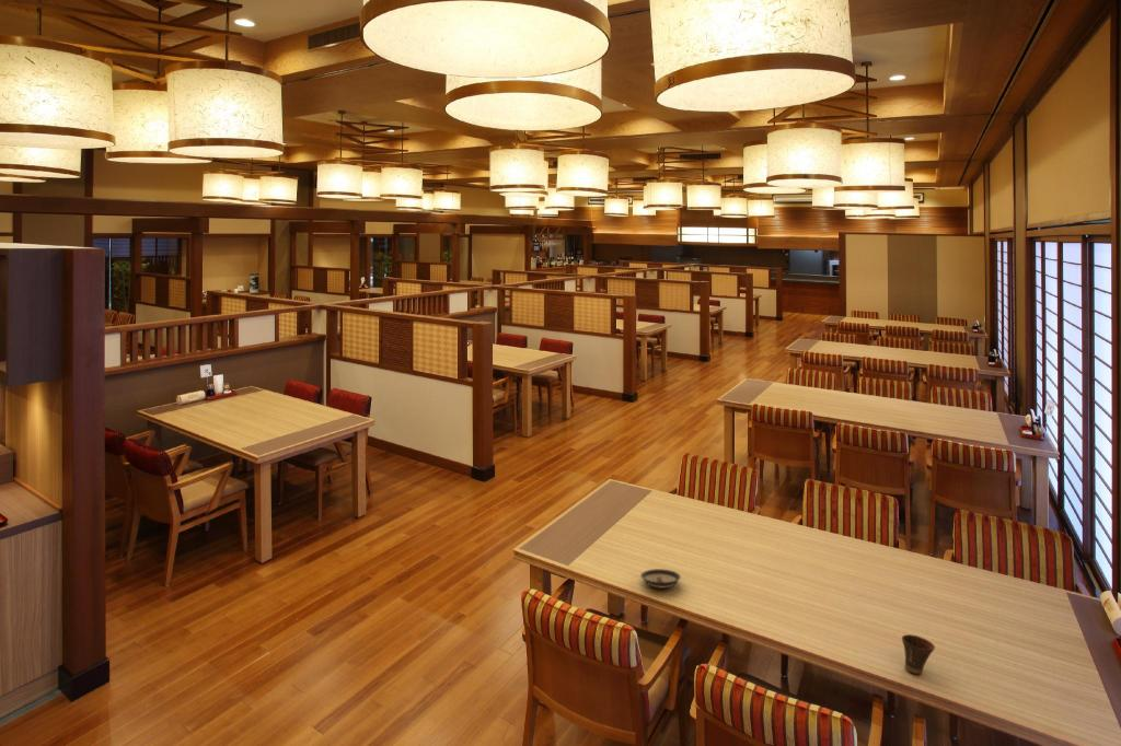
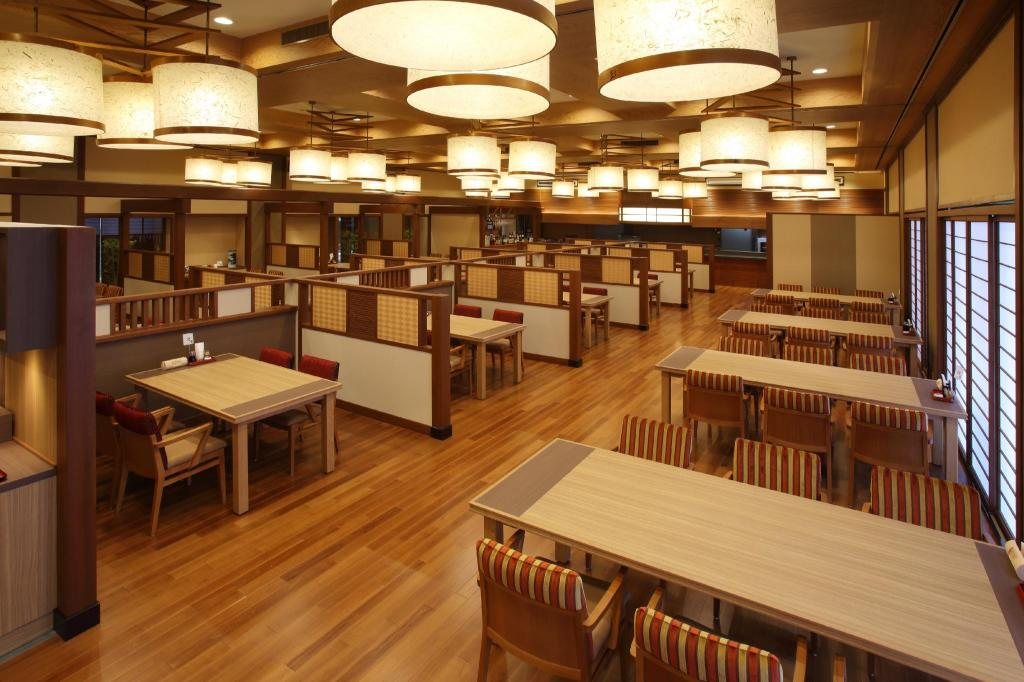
- cup [901,633,936,675]
- saucer [639,568,682,590]
